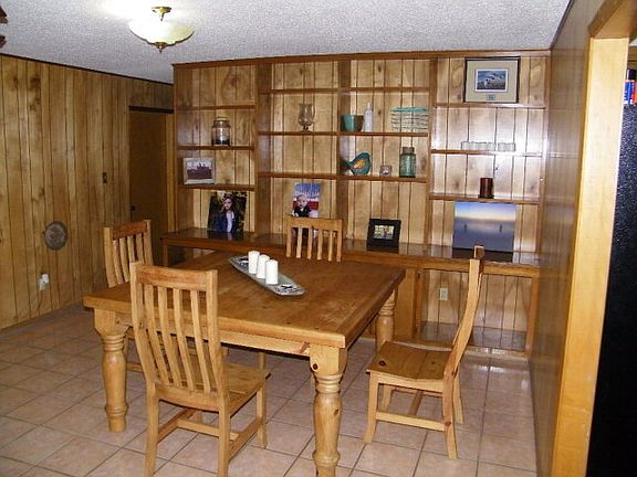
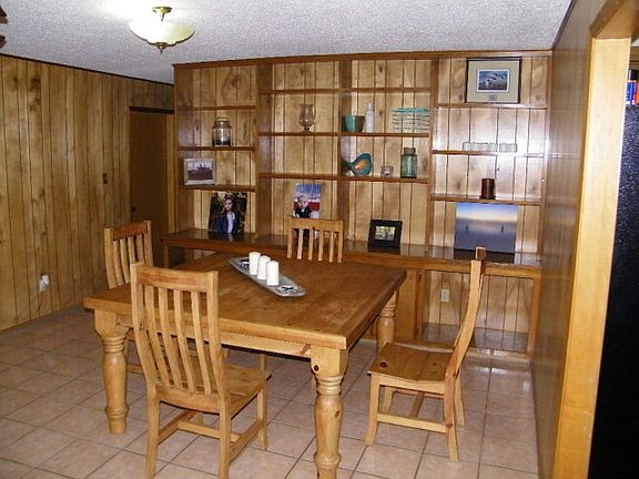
- decorative plate [43,220,70,252]
